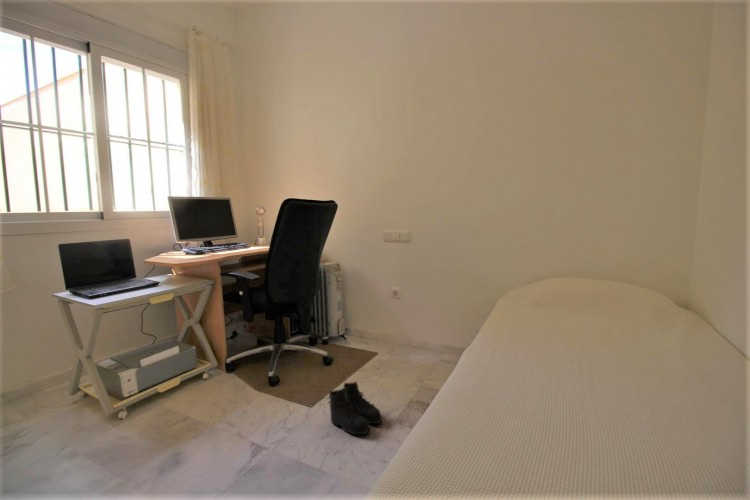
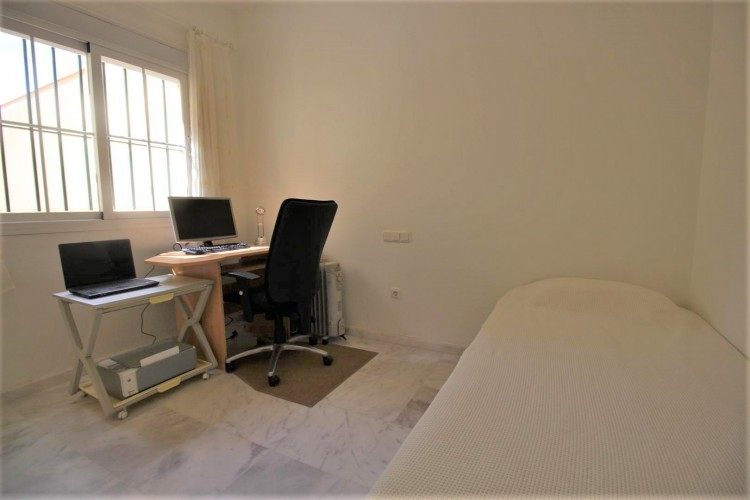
- boots [327,380,384,436]
